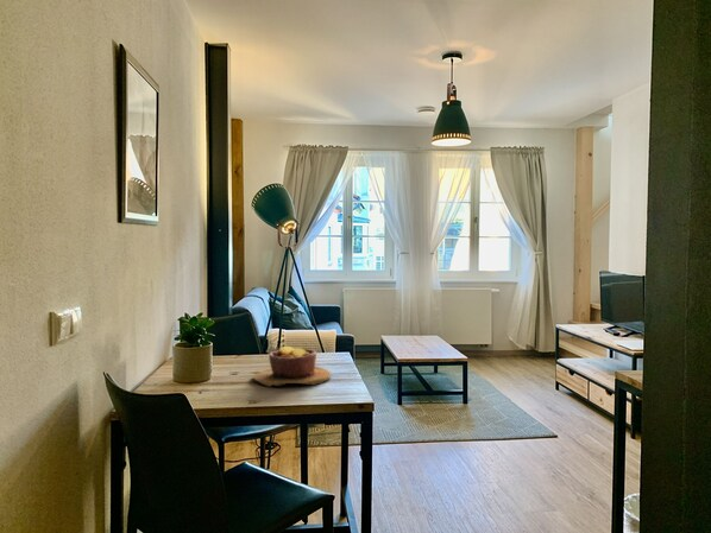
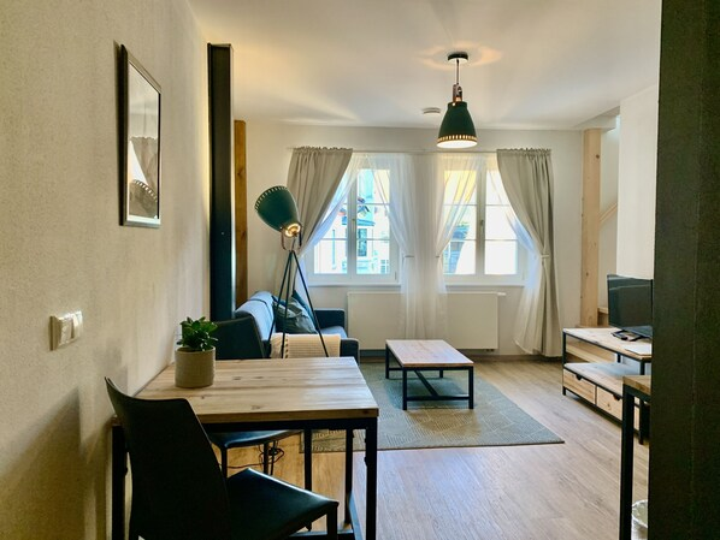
- bowl [251,345,332,387]
